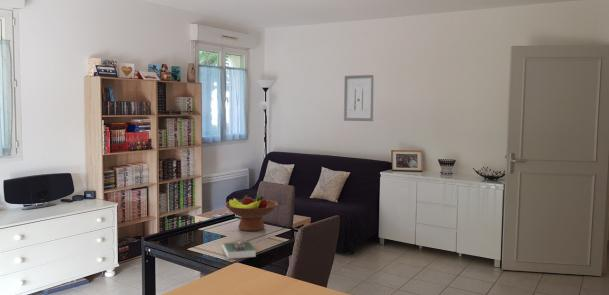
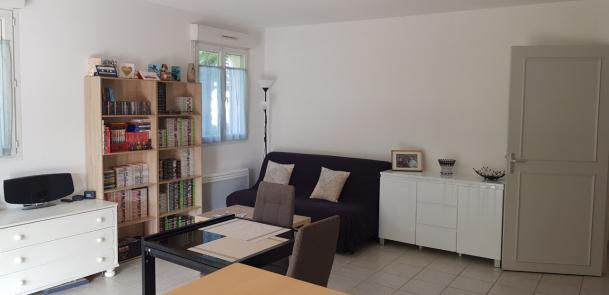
- fruit bowl [224,194,279,232]
- book [221,240,257,260]
- wall art [343,74,375,122]
